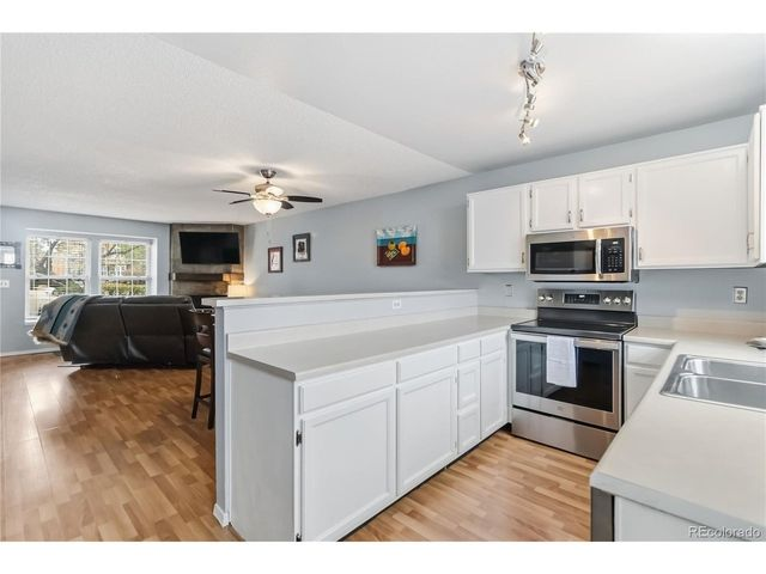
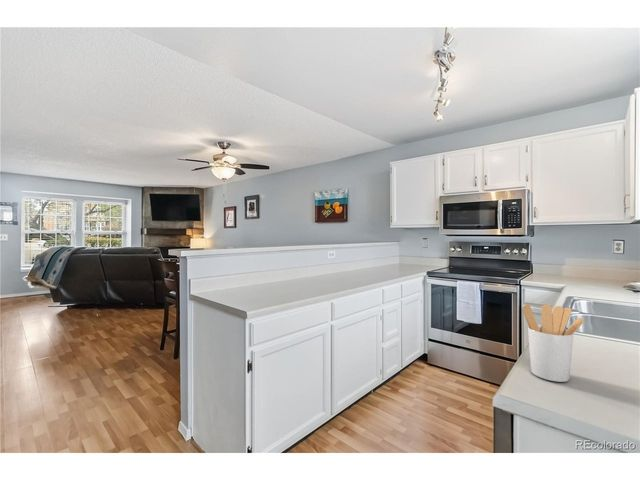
+ utensil holder [522,303,585,383]
